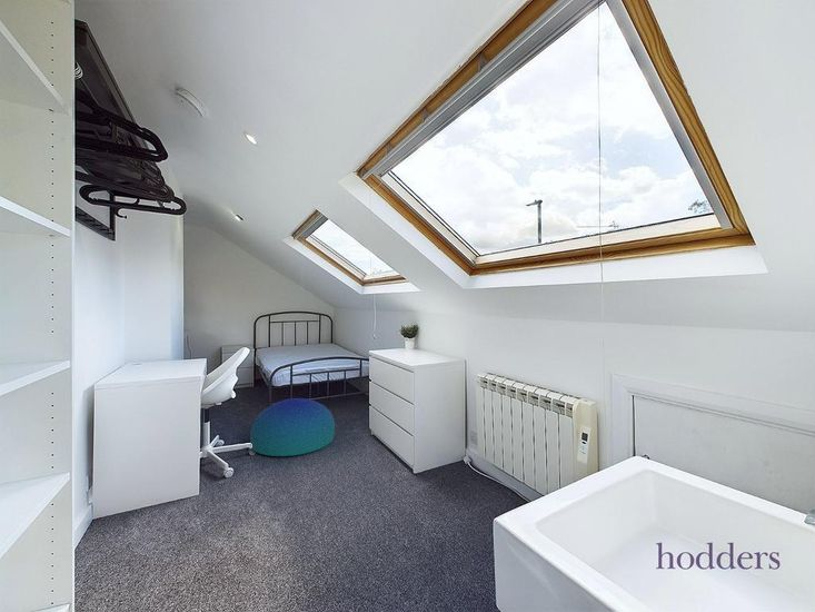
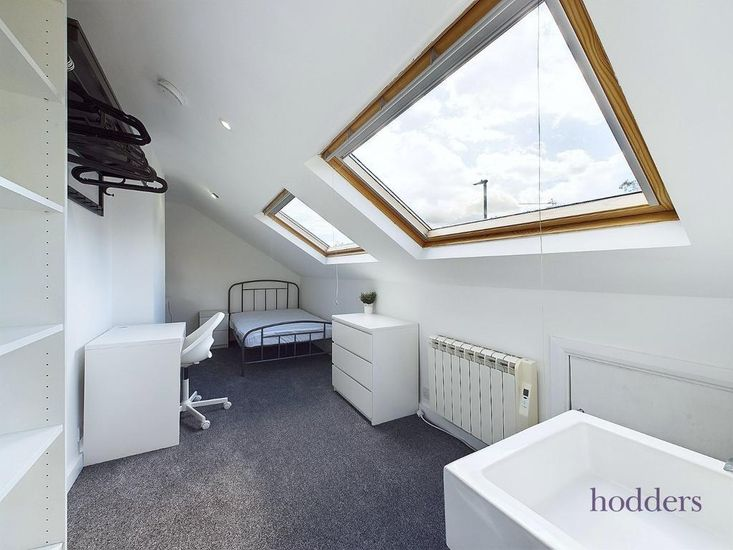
- pouf [249,397,336,457]
